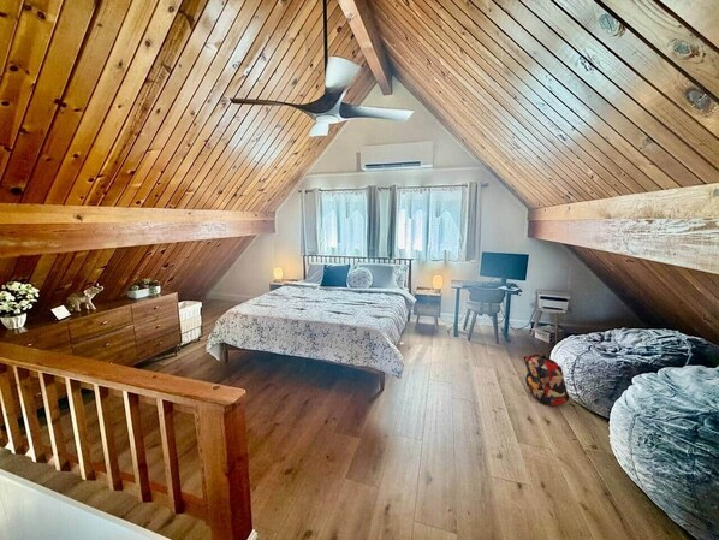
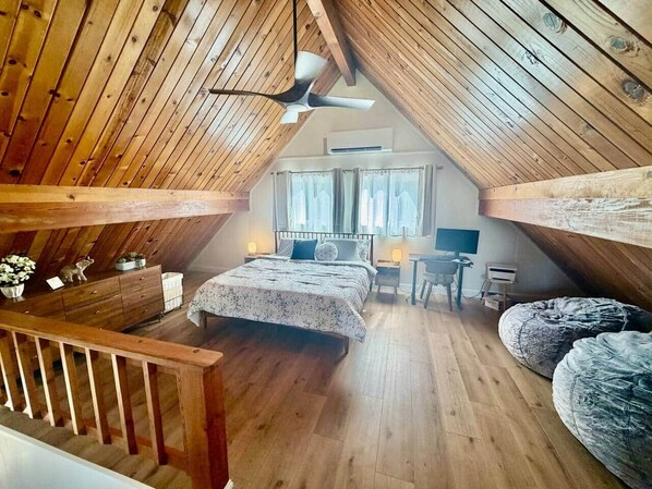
- backpack [523,352,570,407]
